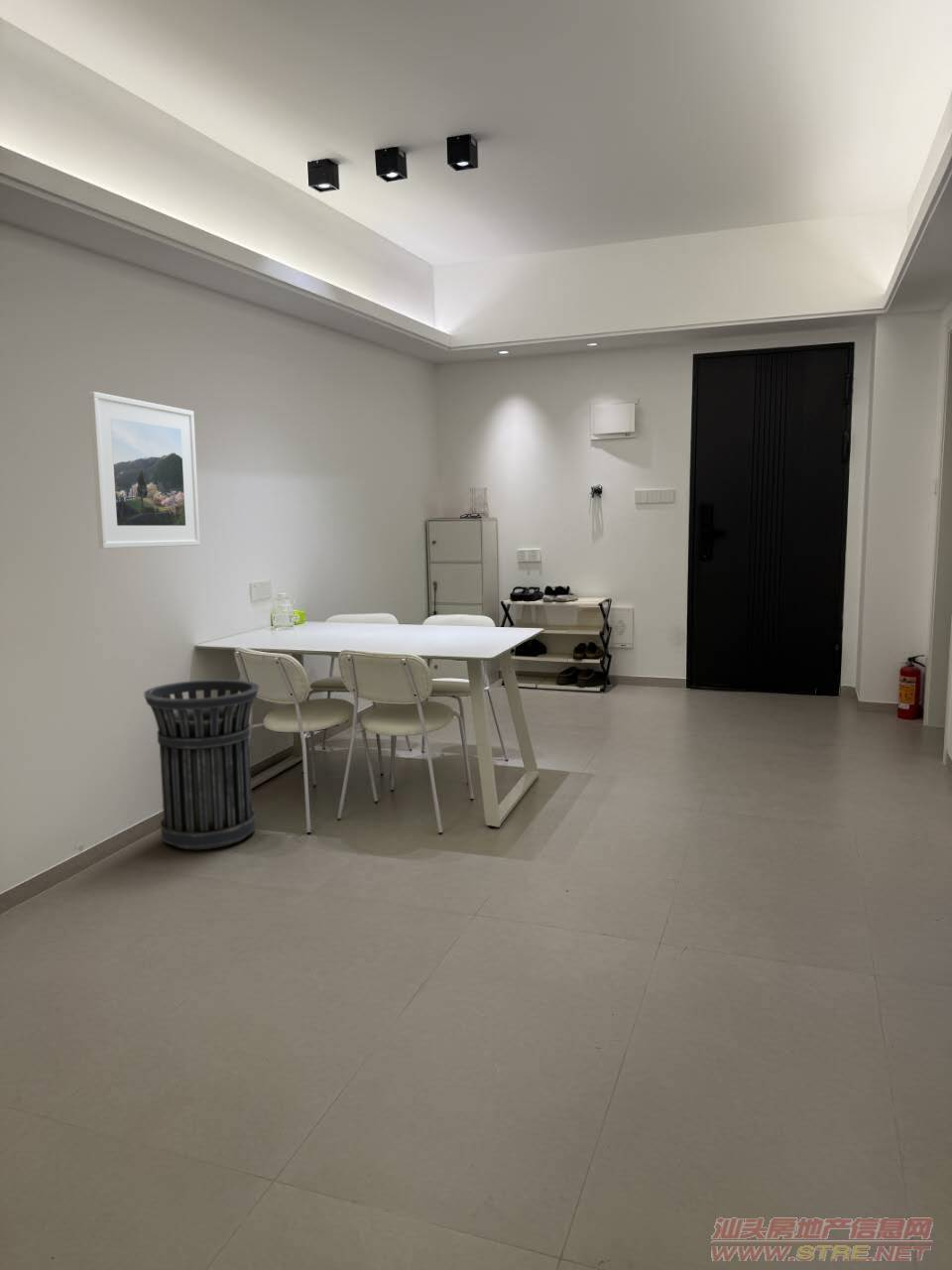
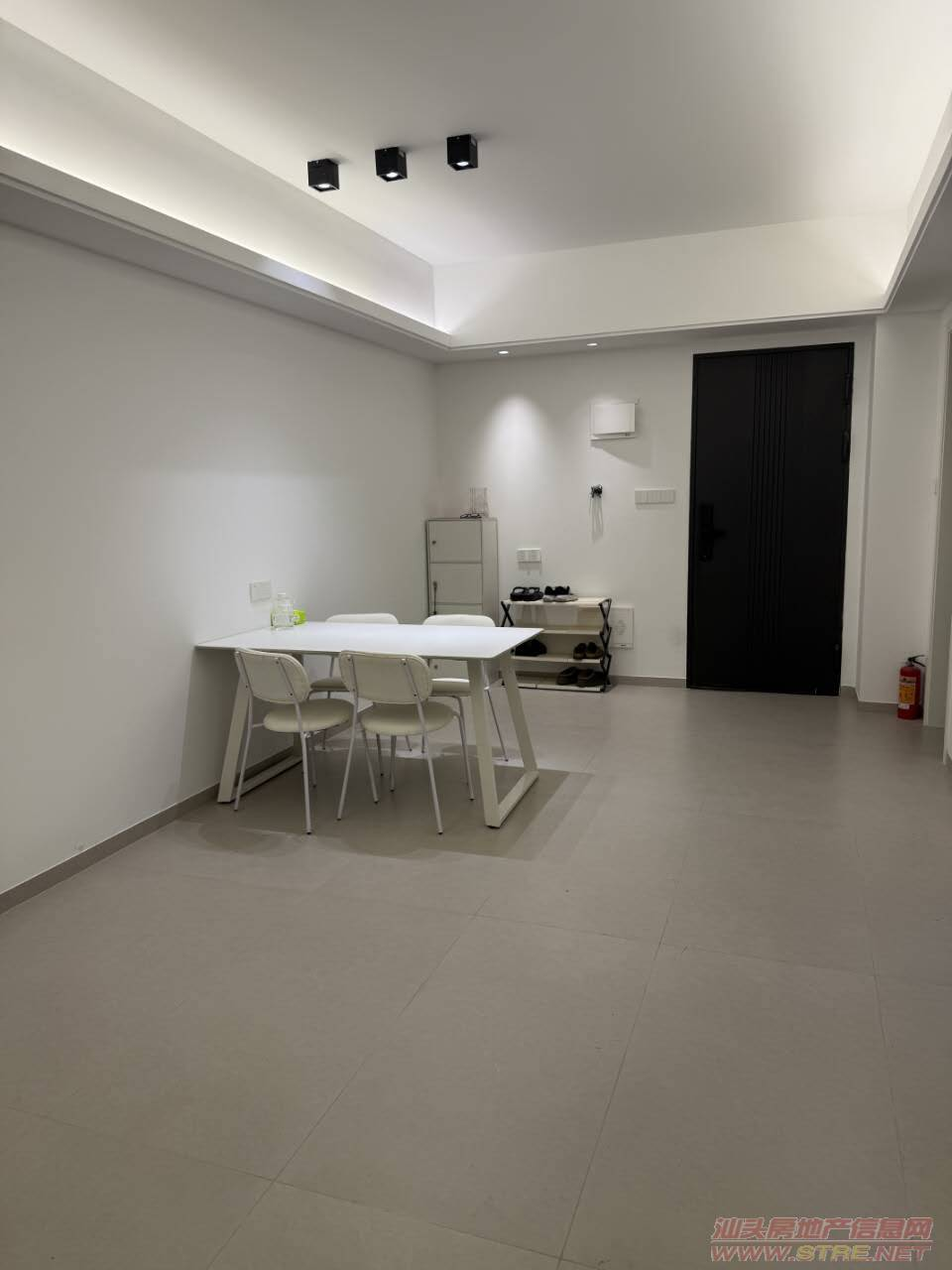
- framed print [88,391,201,550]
- trash can [143,679,260,850]
